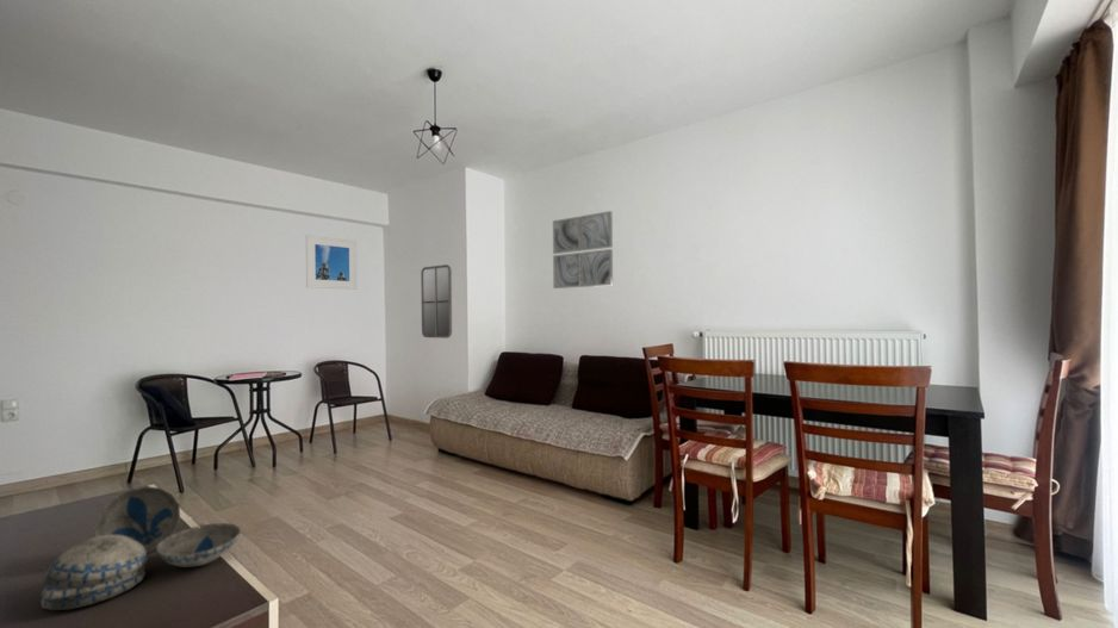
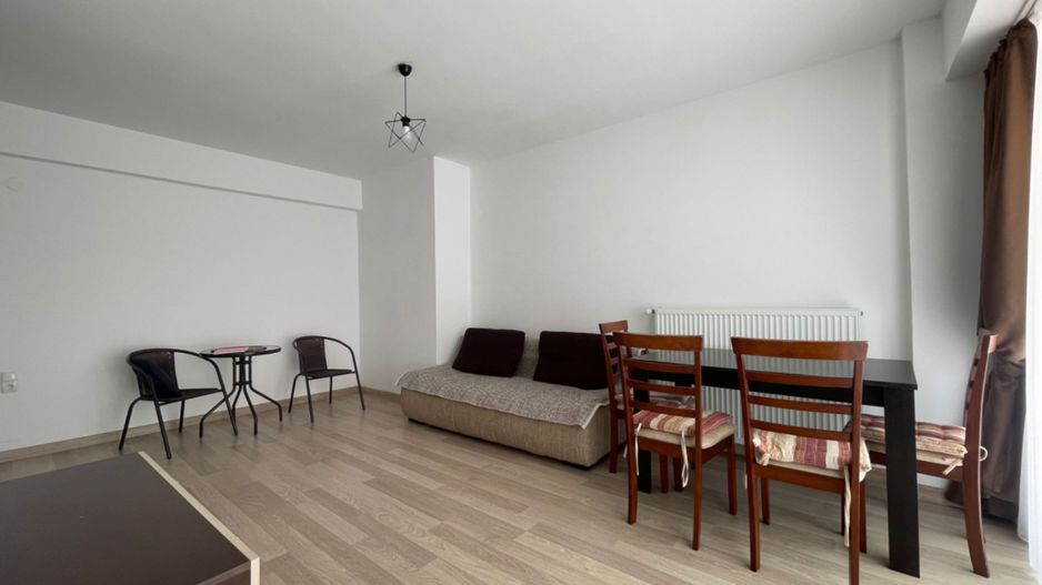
- decorative bowl [39,485,242,611]
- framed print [305,234,359,291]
- home mirror [420,263,453,340]
- wall art [552,210,614,290]
